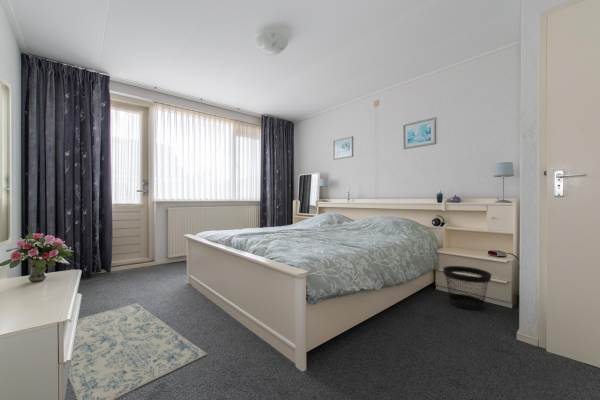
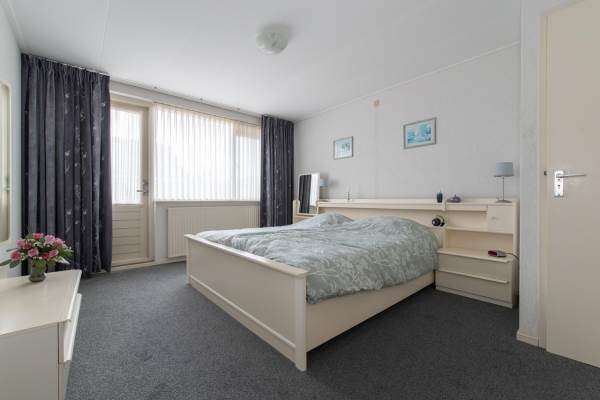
- wastebasket [442,265,493,311]
- rug [67,302,208,400]
